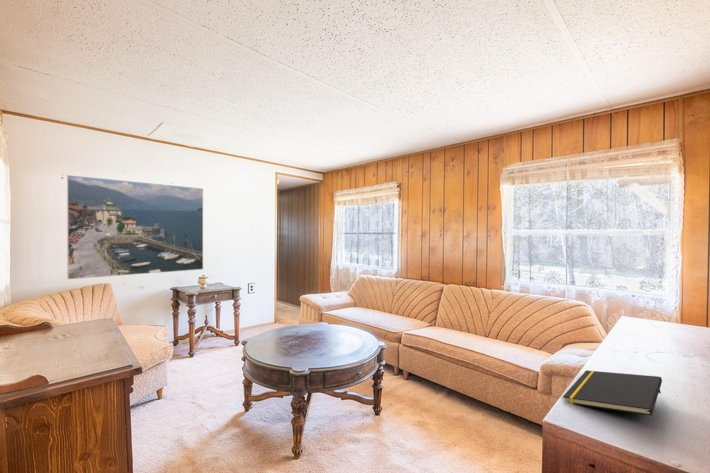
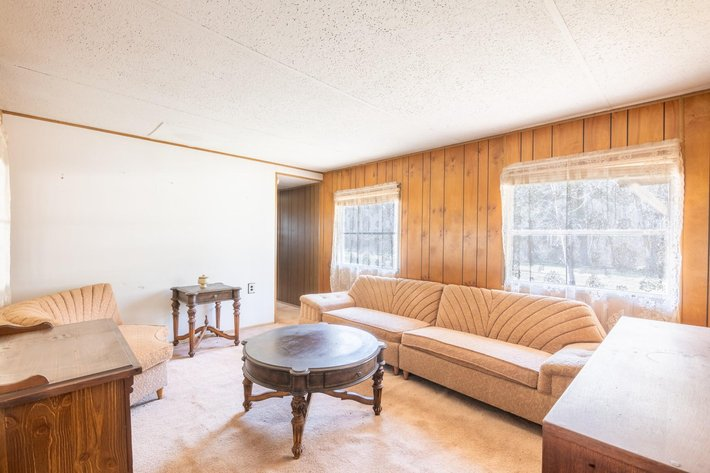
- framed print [66,174,204,280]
- notepad [562,370,663,416]
